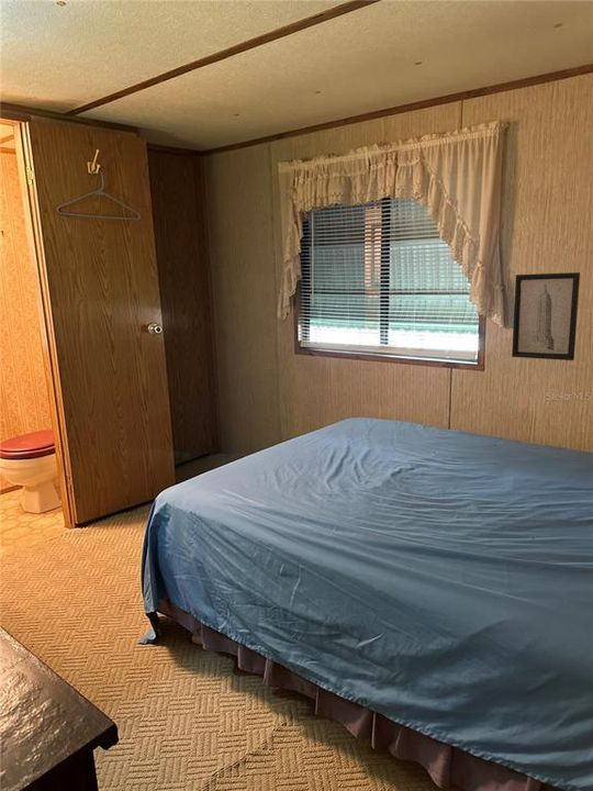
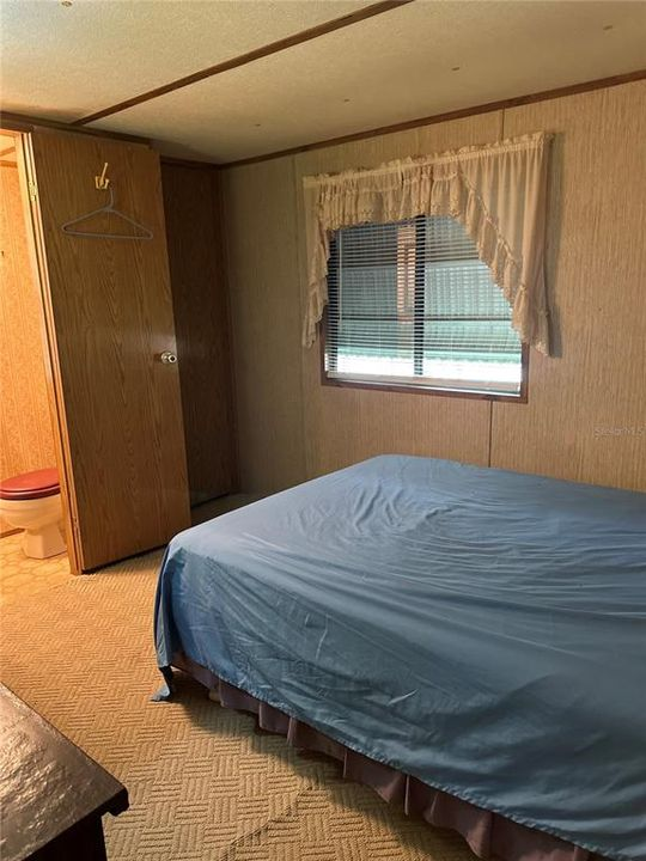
- wall art [511,271,581,361]
